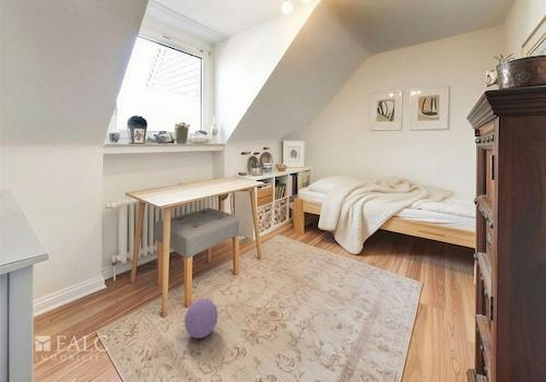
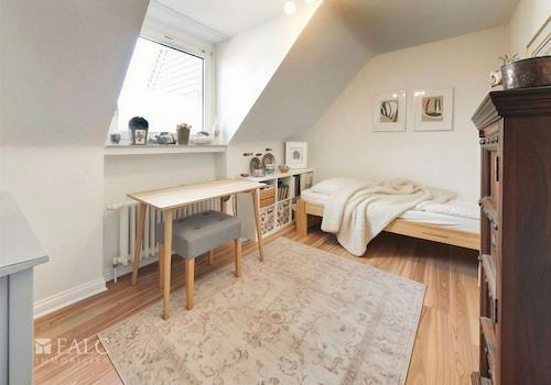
- ball [183,298,218,341]
